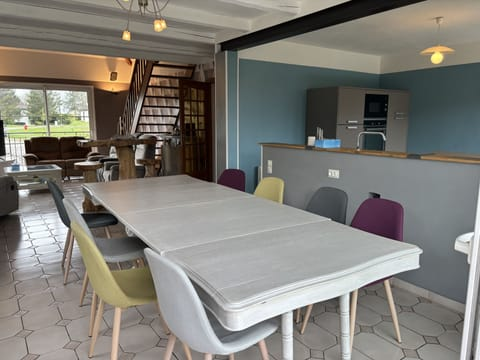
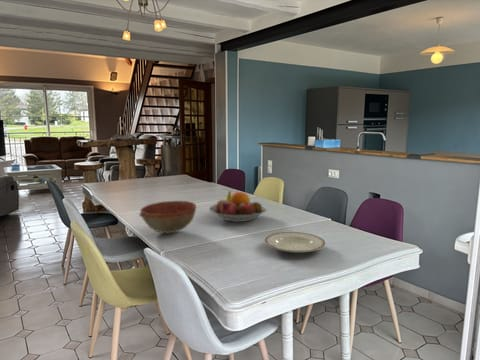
+ fruit bowl [208,190,269,223]
+ bowl [138,200,197,234]
+ plate [264,231,326,254]
